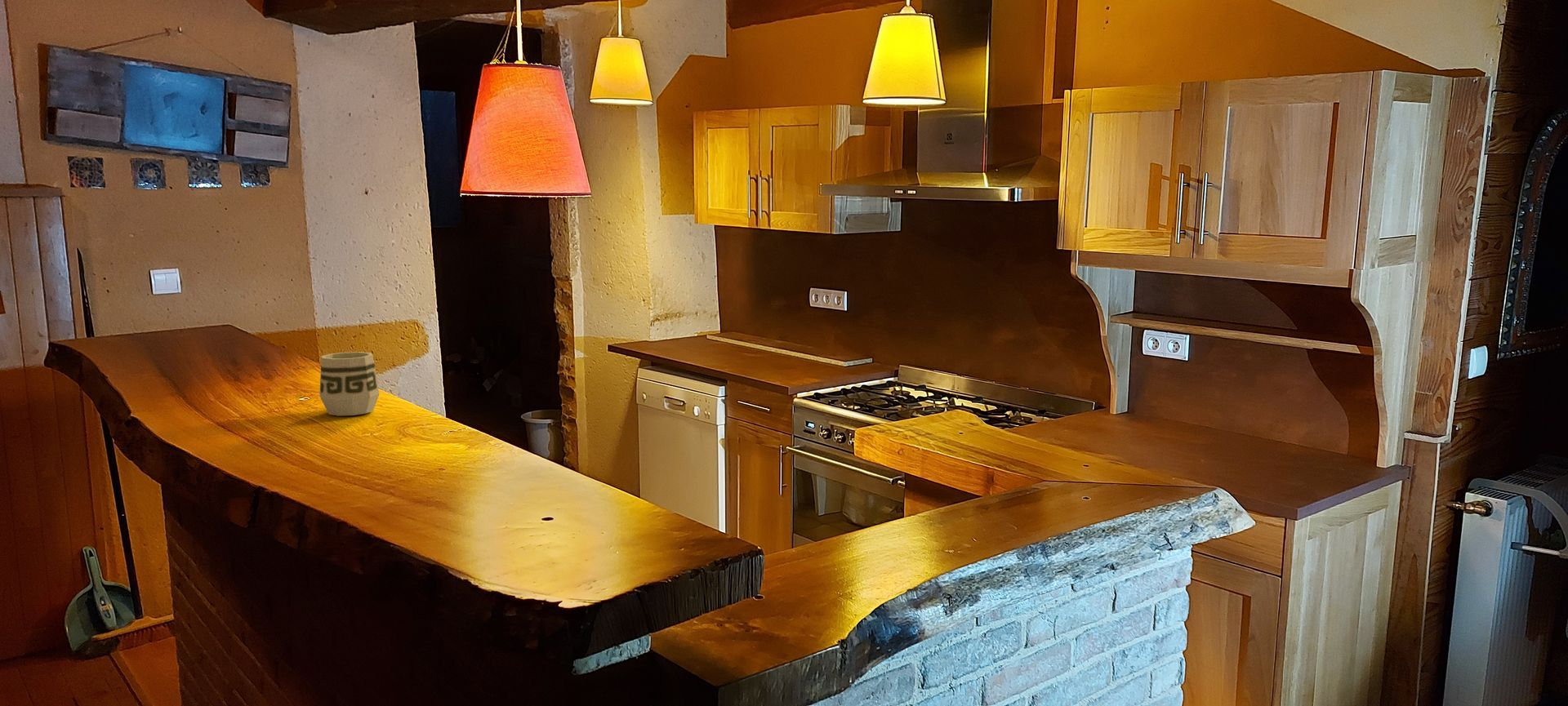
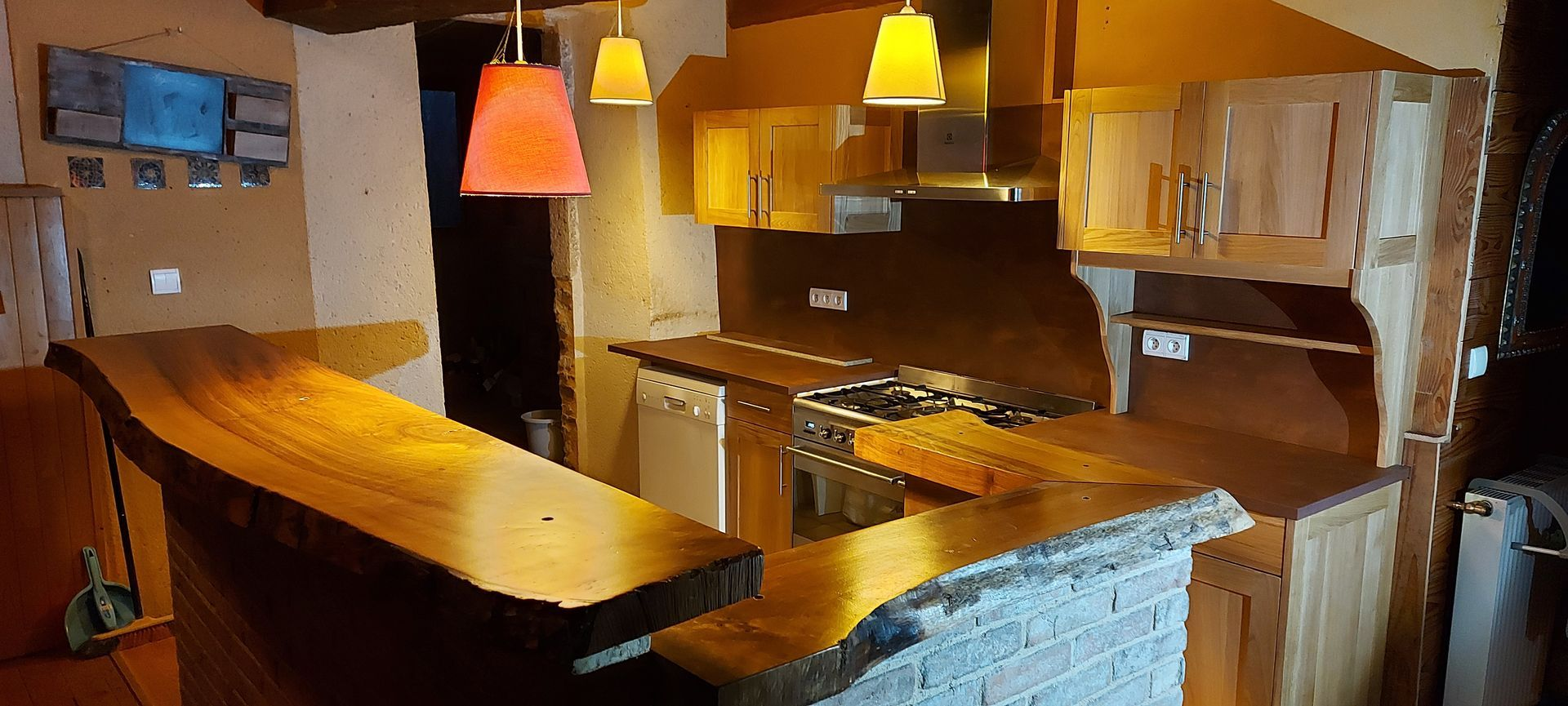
- cup [318,351,380,416]
